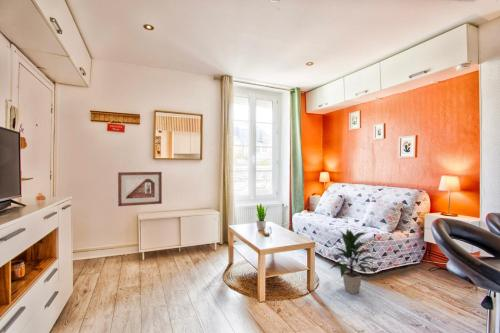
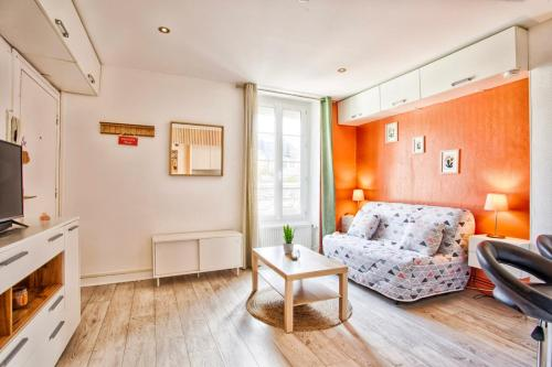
- indoor plant [329,228,378,295]
- picture frame [117,171,163,207]
